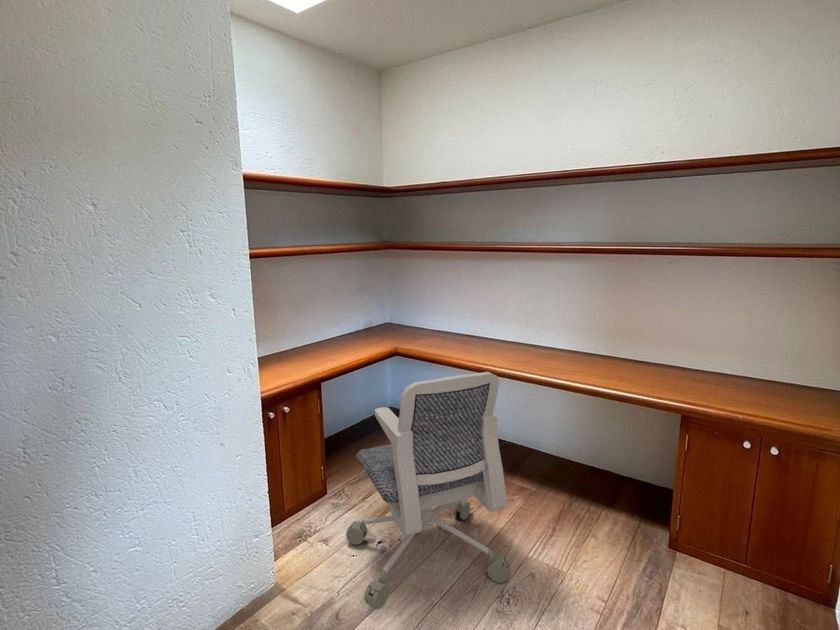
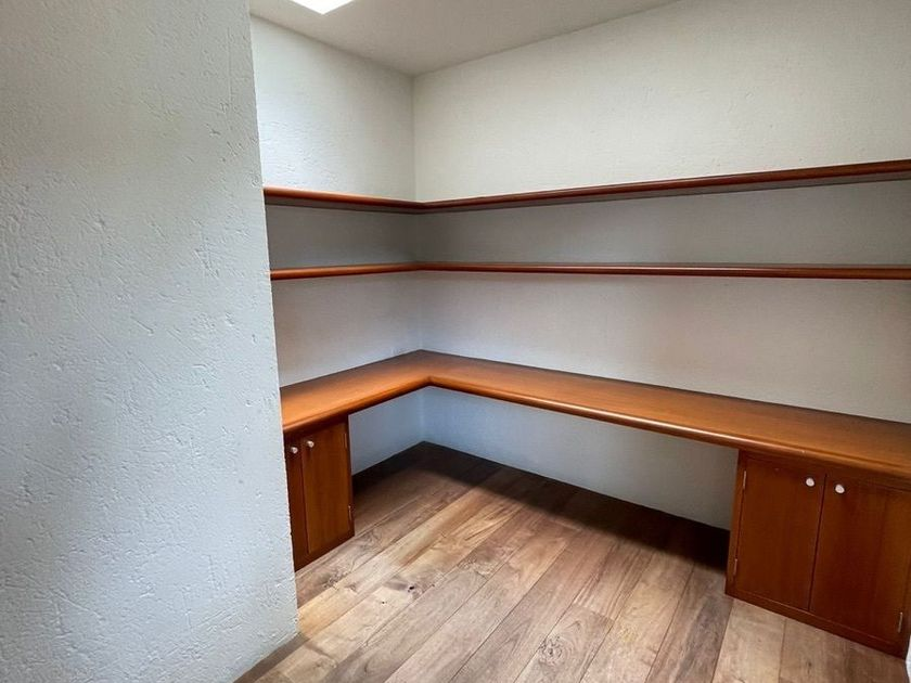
- office chair [345,371,511,610]
